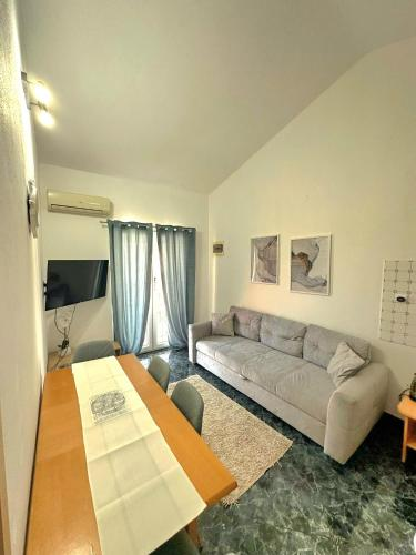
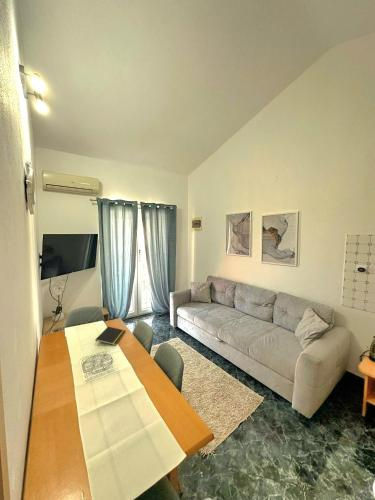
+ notepad [94,326,127,346]
